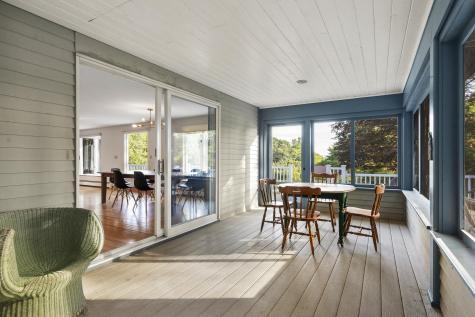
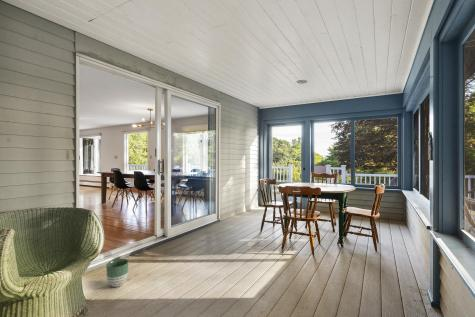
+ planter [105,258,129,288]
